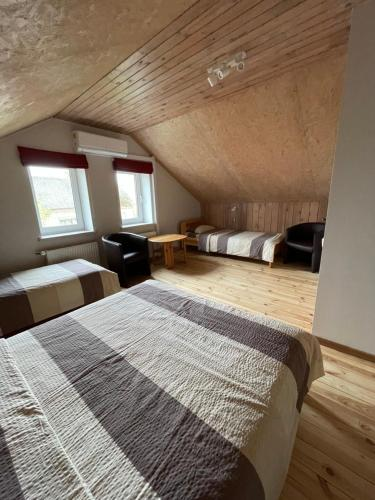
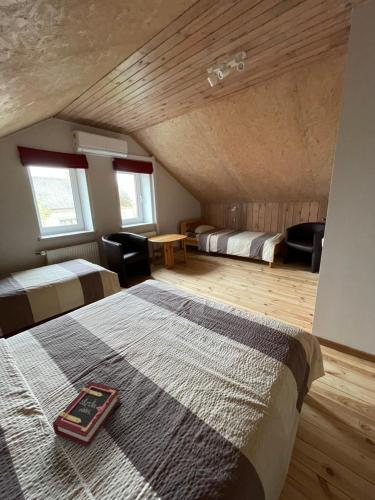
+ book [51,381,122,448]
